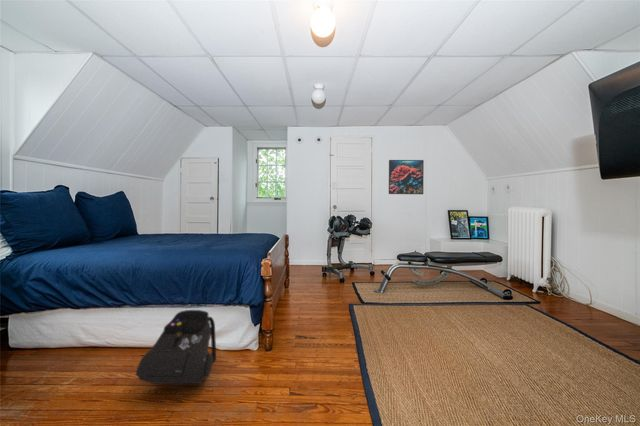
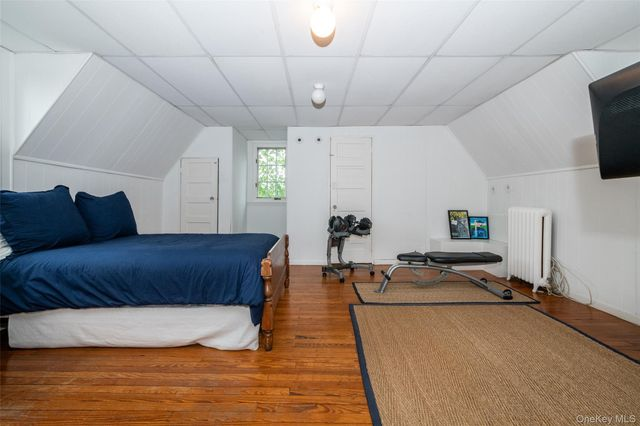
- backpack [135,309,217,385]
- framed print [388,159,425,195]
